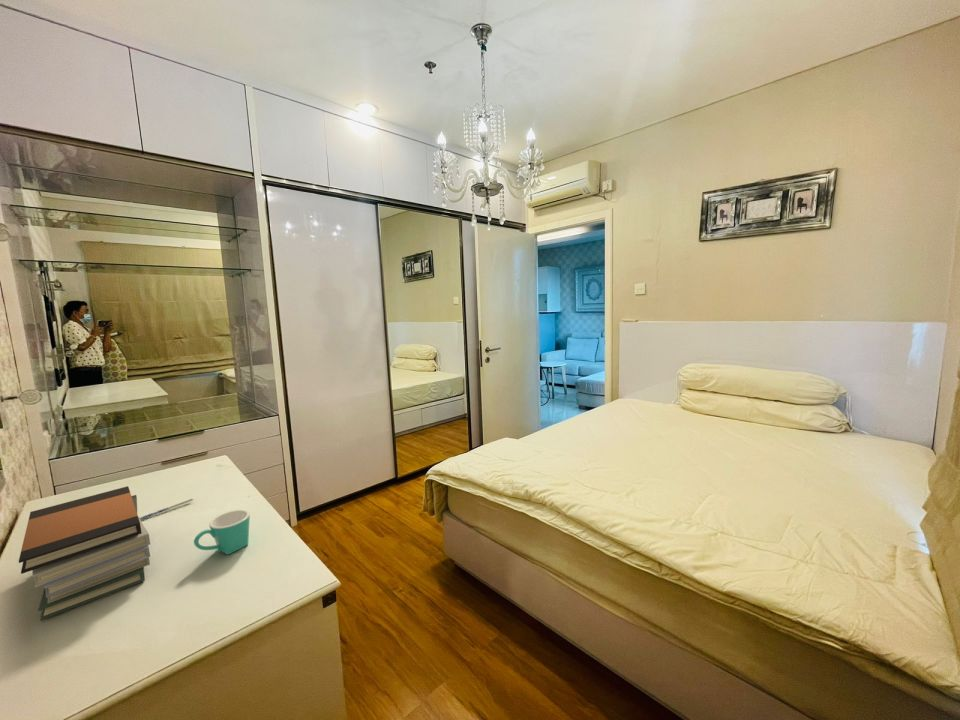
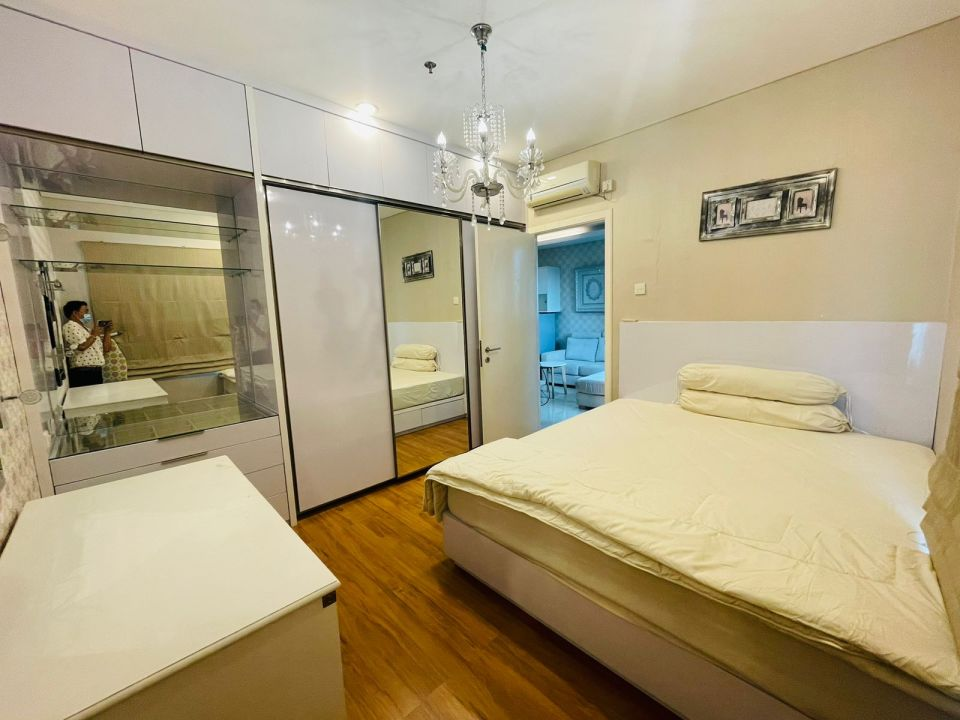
- pen [139,498,195,521]
- book stack [18,485,151,621]
- mug [193,509,251,556]
